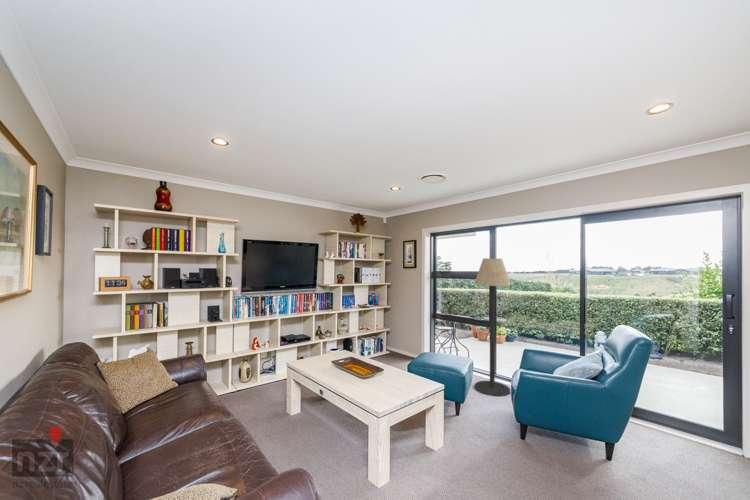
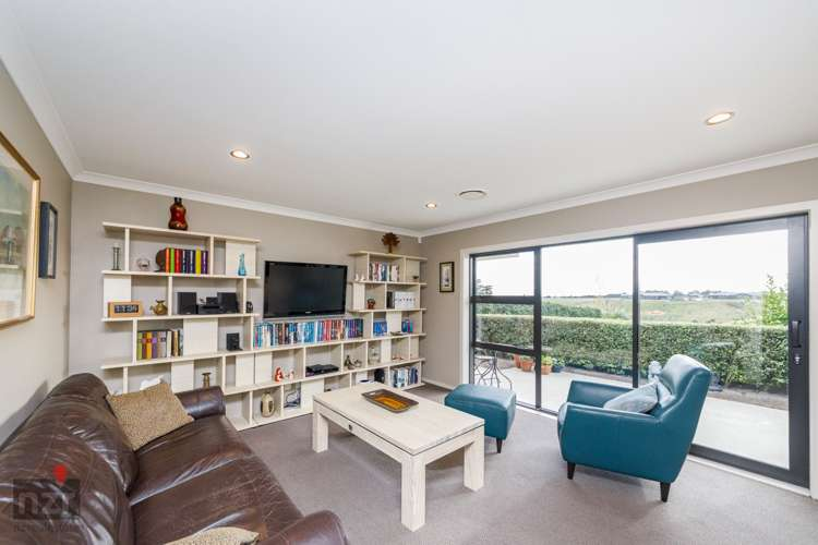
- floor lamp [473,257,512,397]
